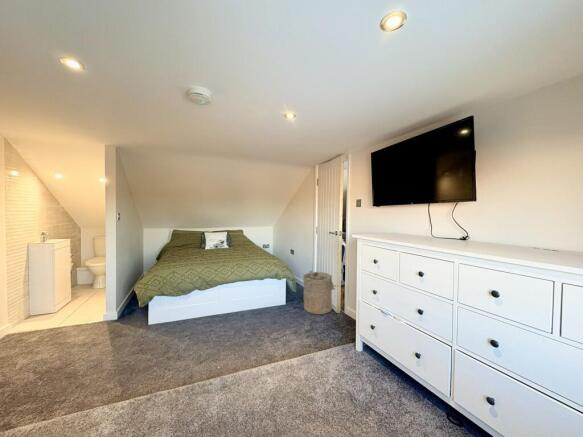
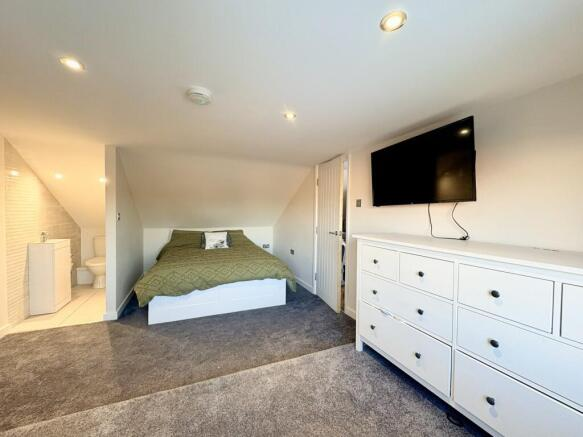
- laundry hamper [302,270,336,315]
